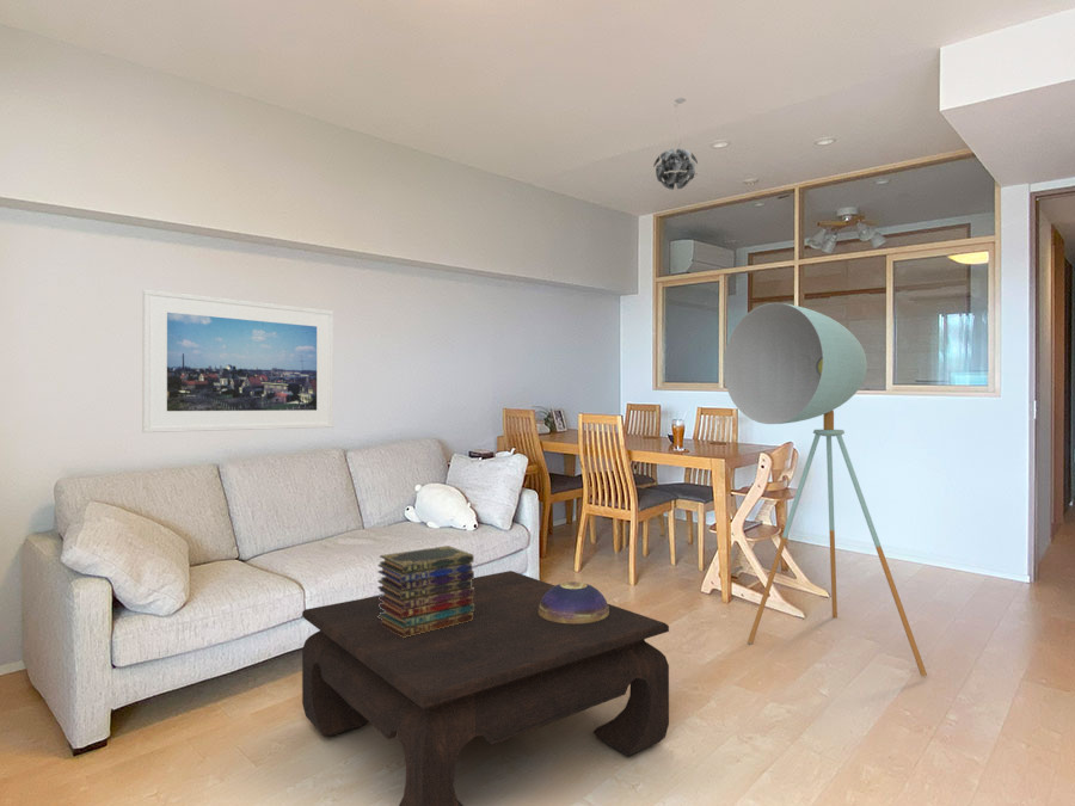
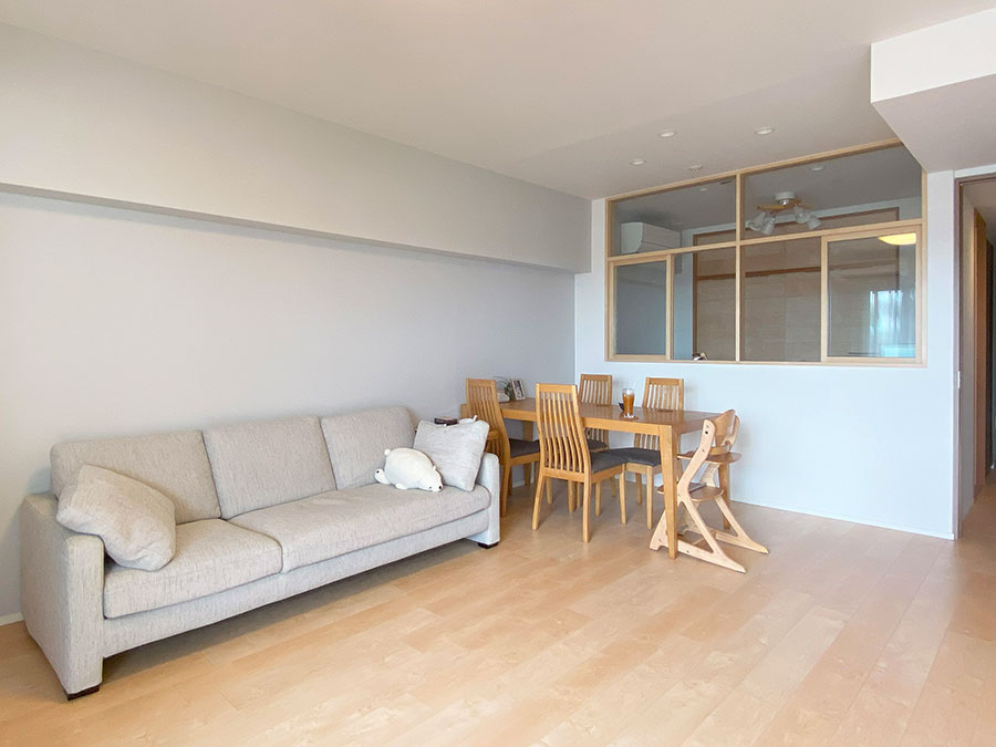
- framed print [141,288,334,433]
- book stack [376,544,475,638]
- pendant light [652,97,699,191]
- decorative bowl [539,580,609,623]
- coffee table [301,570,670,806]
- floor lamp [723,302,928,677]
